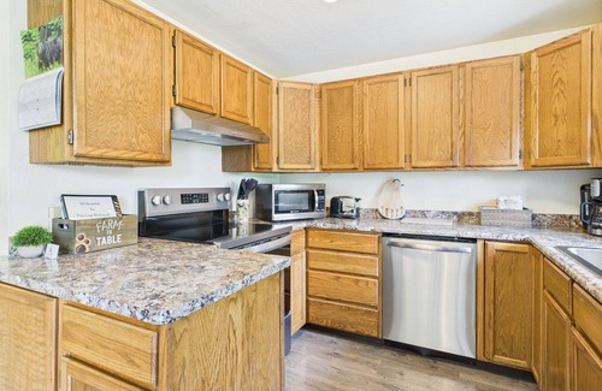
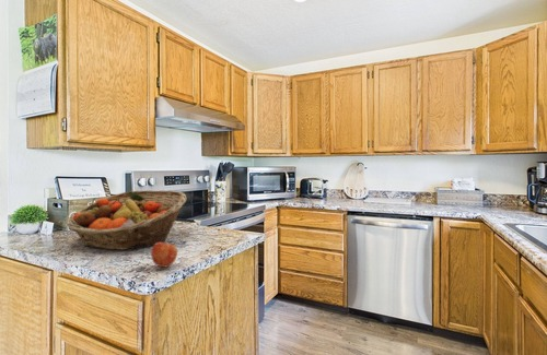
+ fruit basket [66,189,187,251]
+ apple [150,240,178,268]
